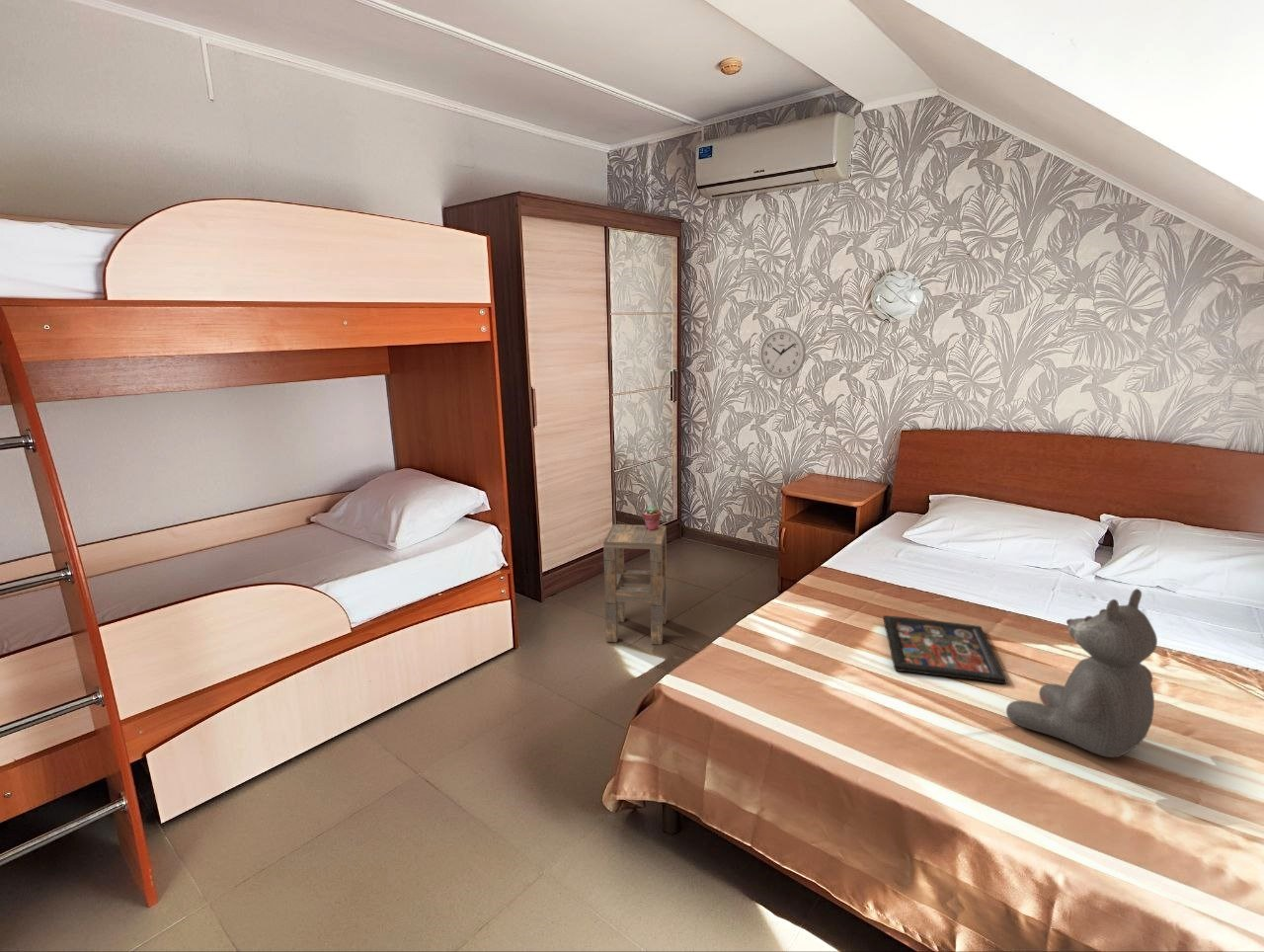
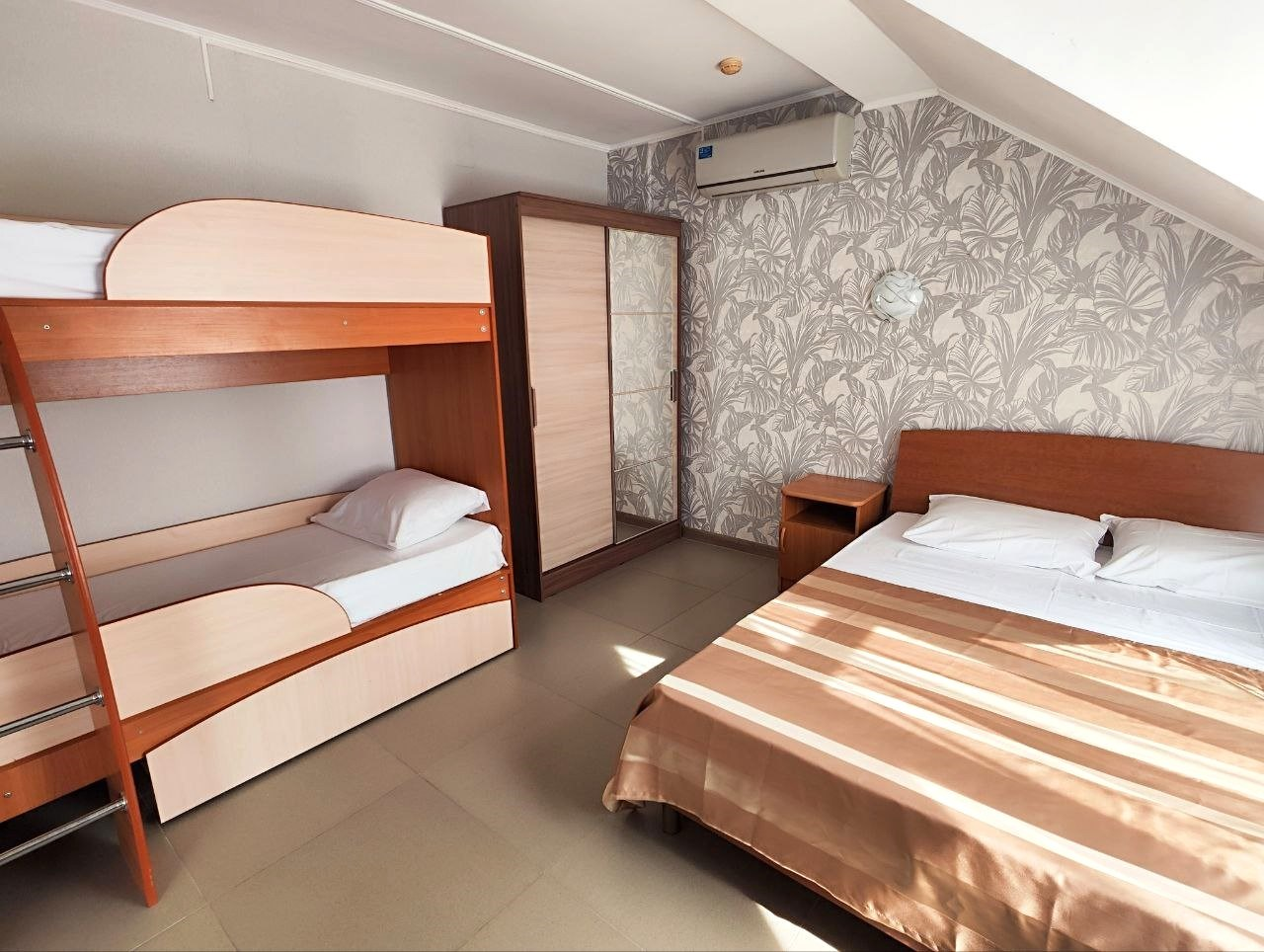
- wall clock [757,327,807,380]
- decorative tray [883,614,1008,684]
- potted succulent [642,505,662,530]
- side table [602,523,668,646]
- teddy bear [1005,588,1158,758]
